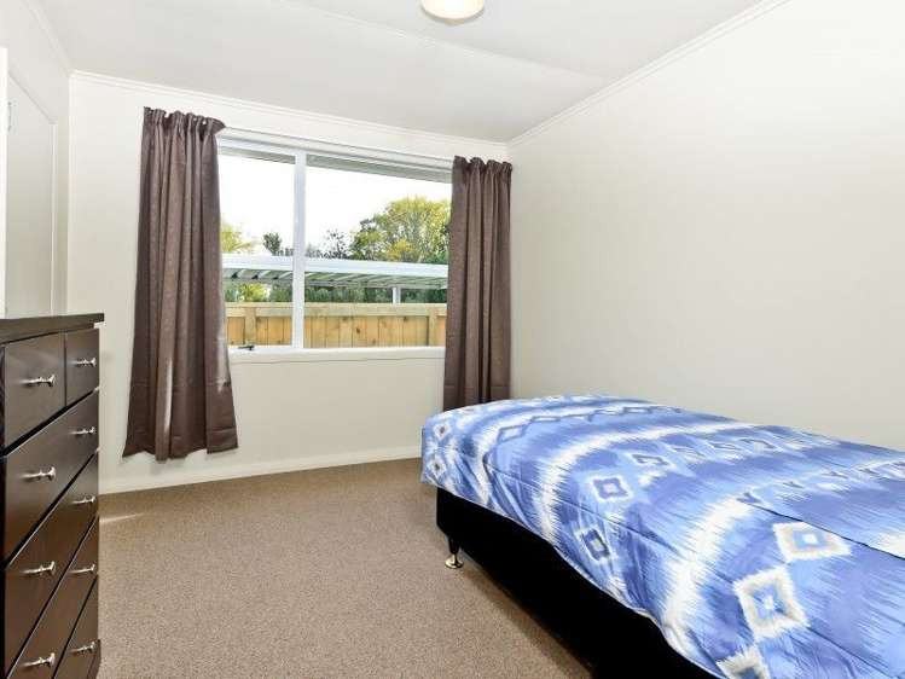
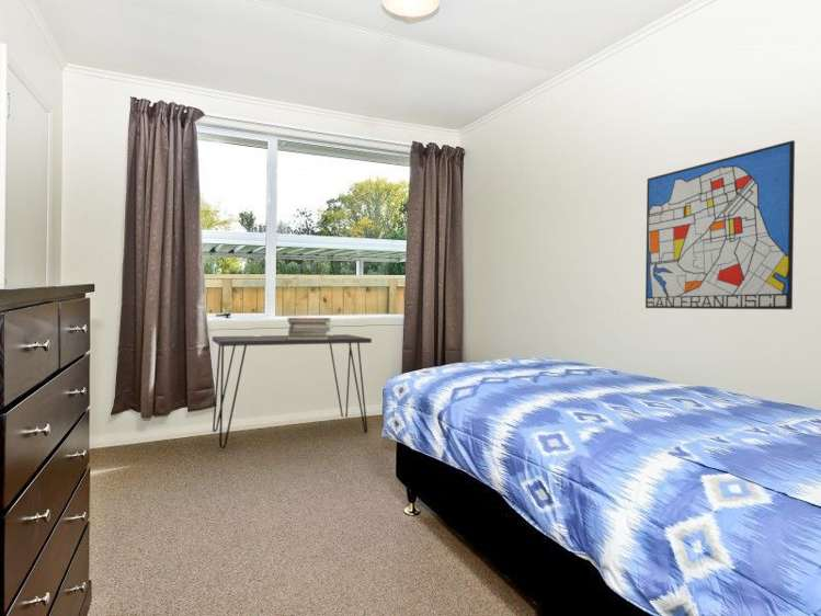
+ book stack [287,317,332,340]
+ wall art [645,139,796,310]
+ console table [212,333,373,449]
